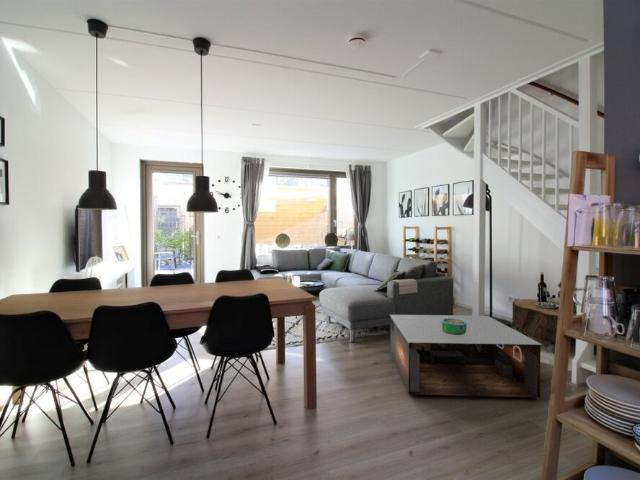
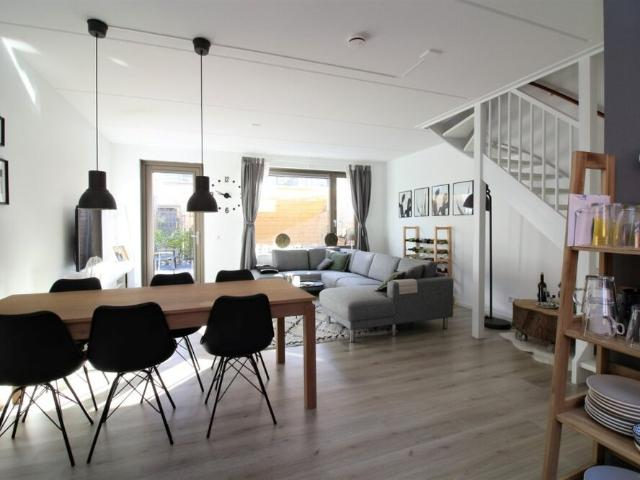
- decorative bowl [441,318,467,335]
- coffee table [389,313,543,399]
